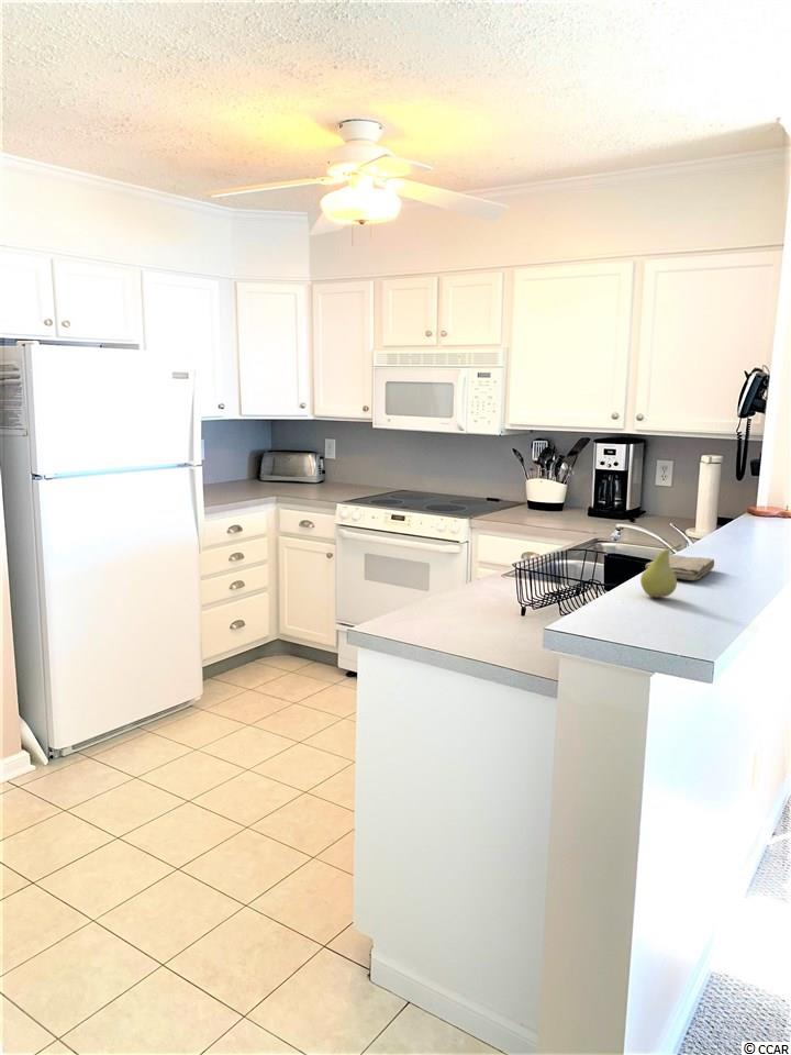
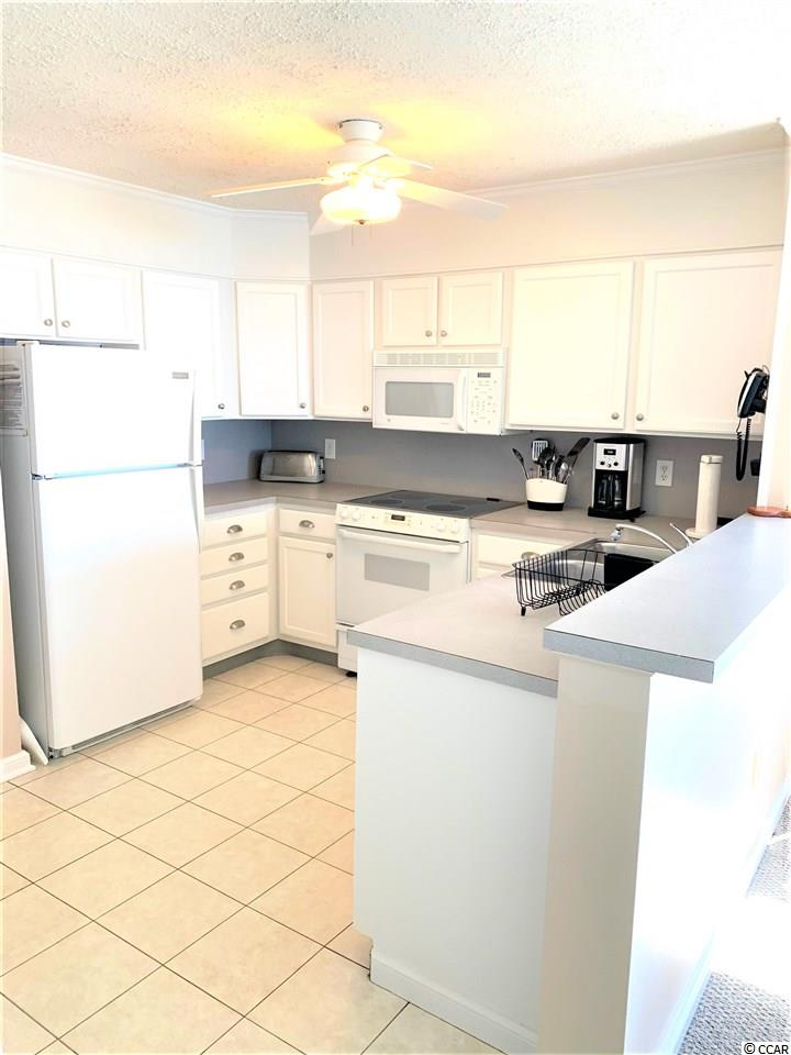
- washcloth [644,554,715,581]
- fruit [639,543,682,599]
